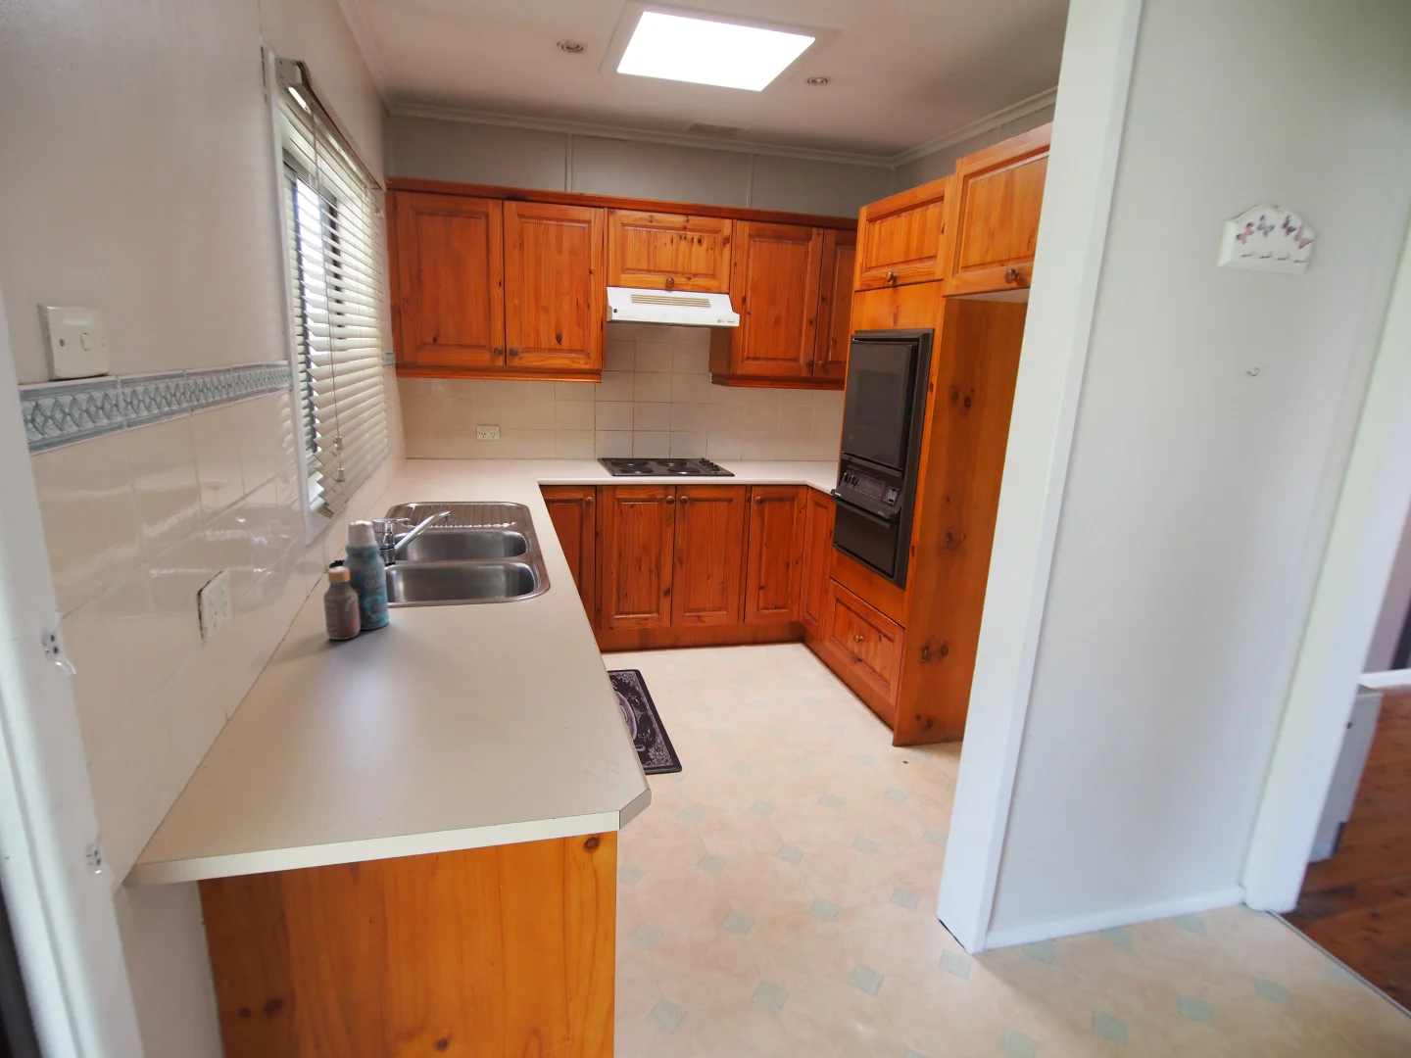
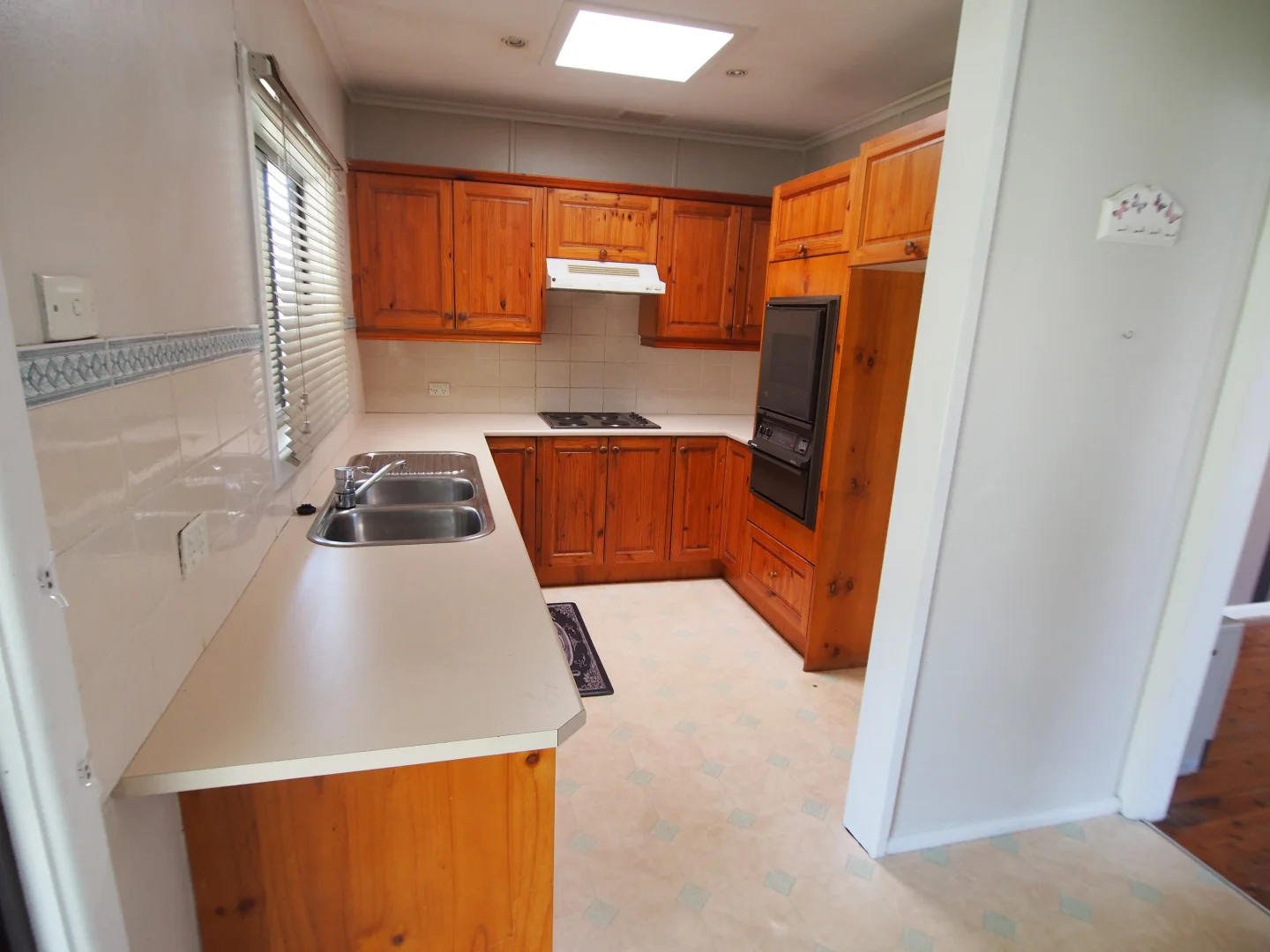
- bottle [322,519,390,640]
